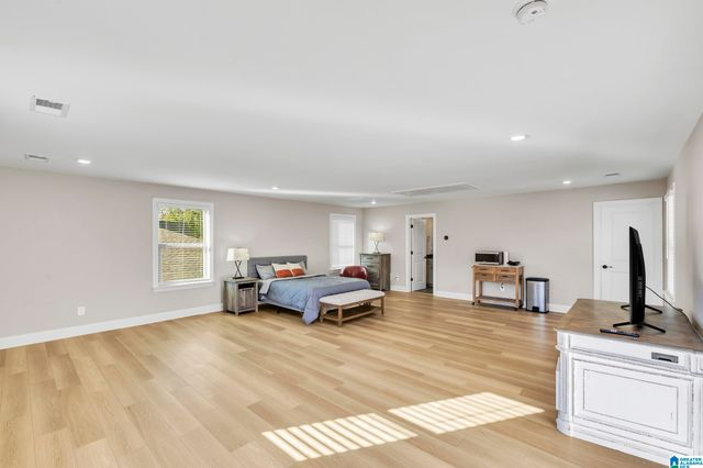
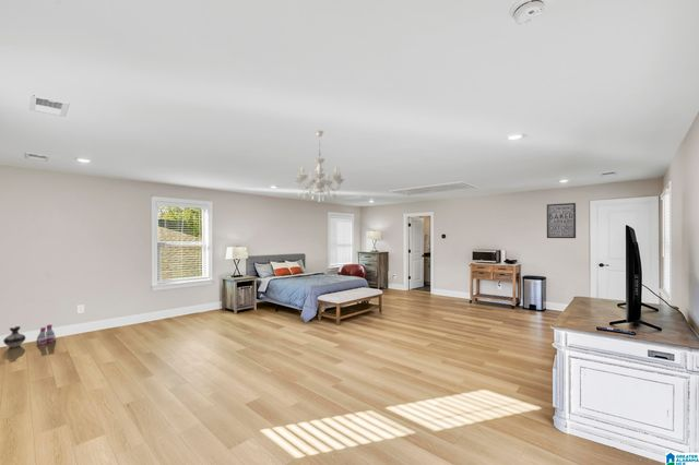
+ chandelier [293,130,345,203]
+ wall art [546,202,577,239]
+ ceramic jug [2,325,26,349]
+ boots [36,323,57,346]
